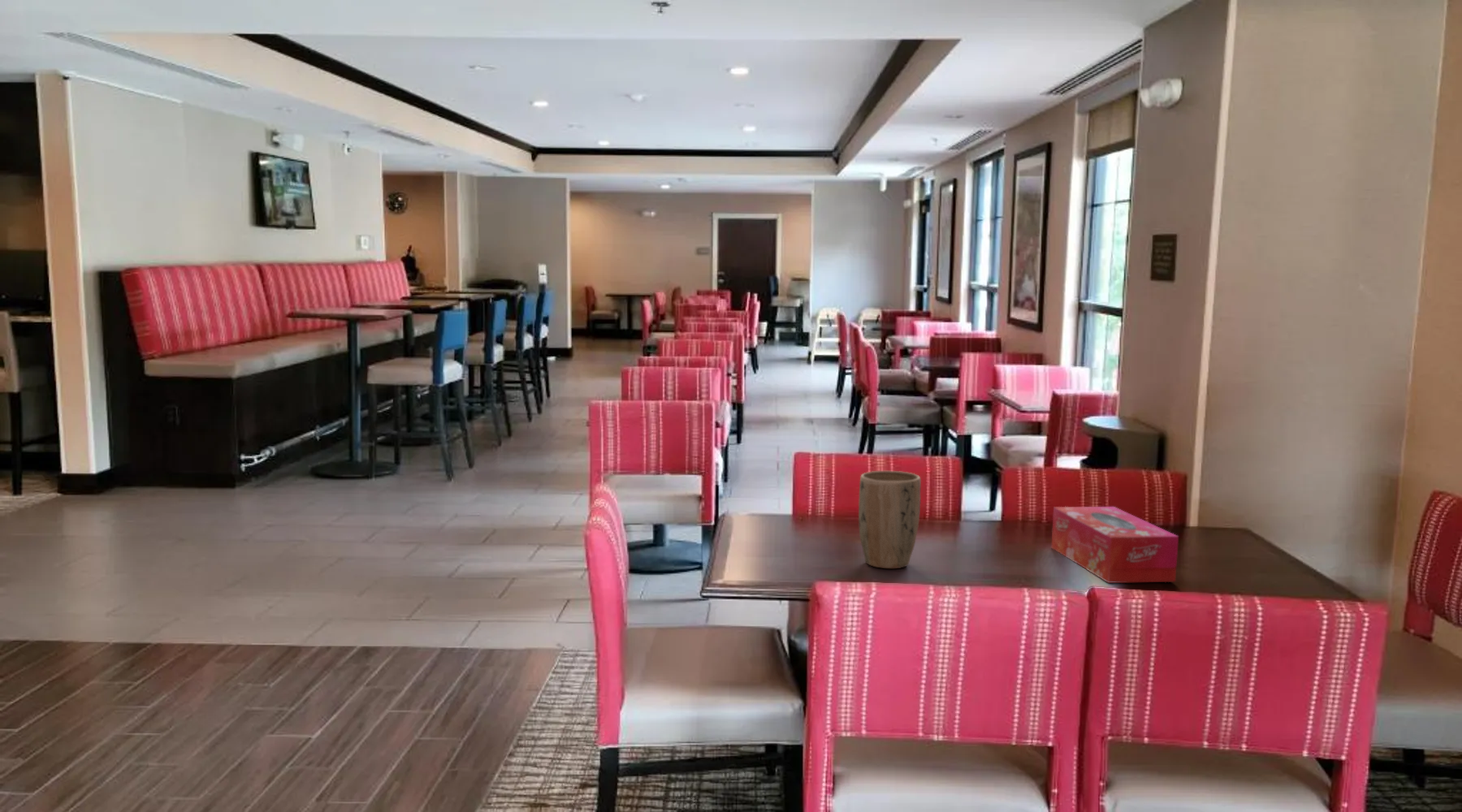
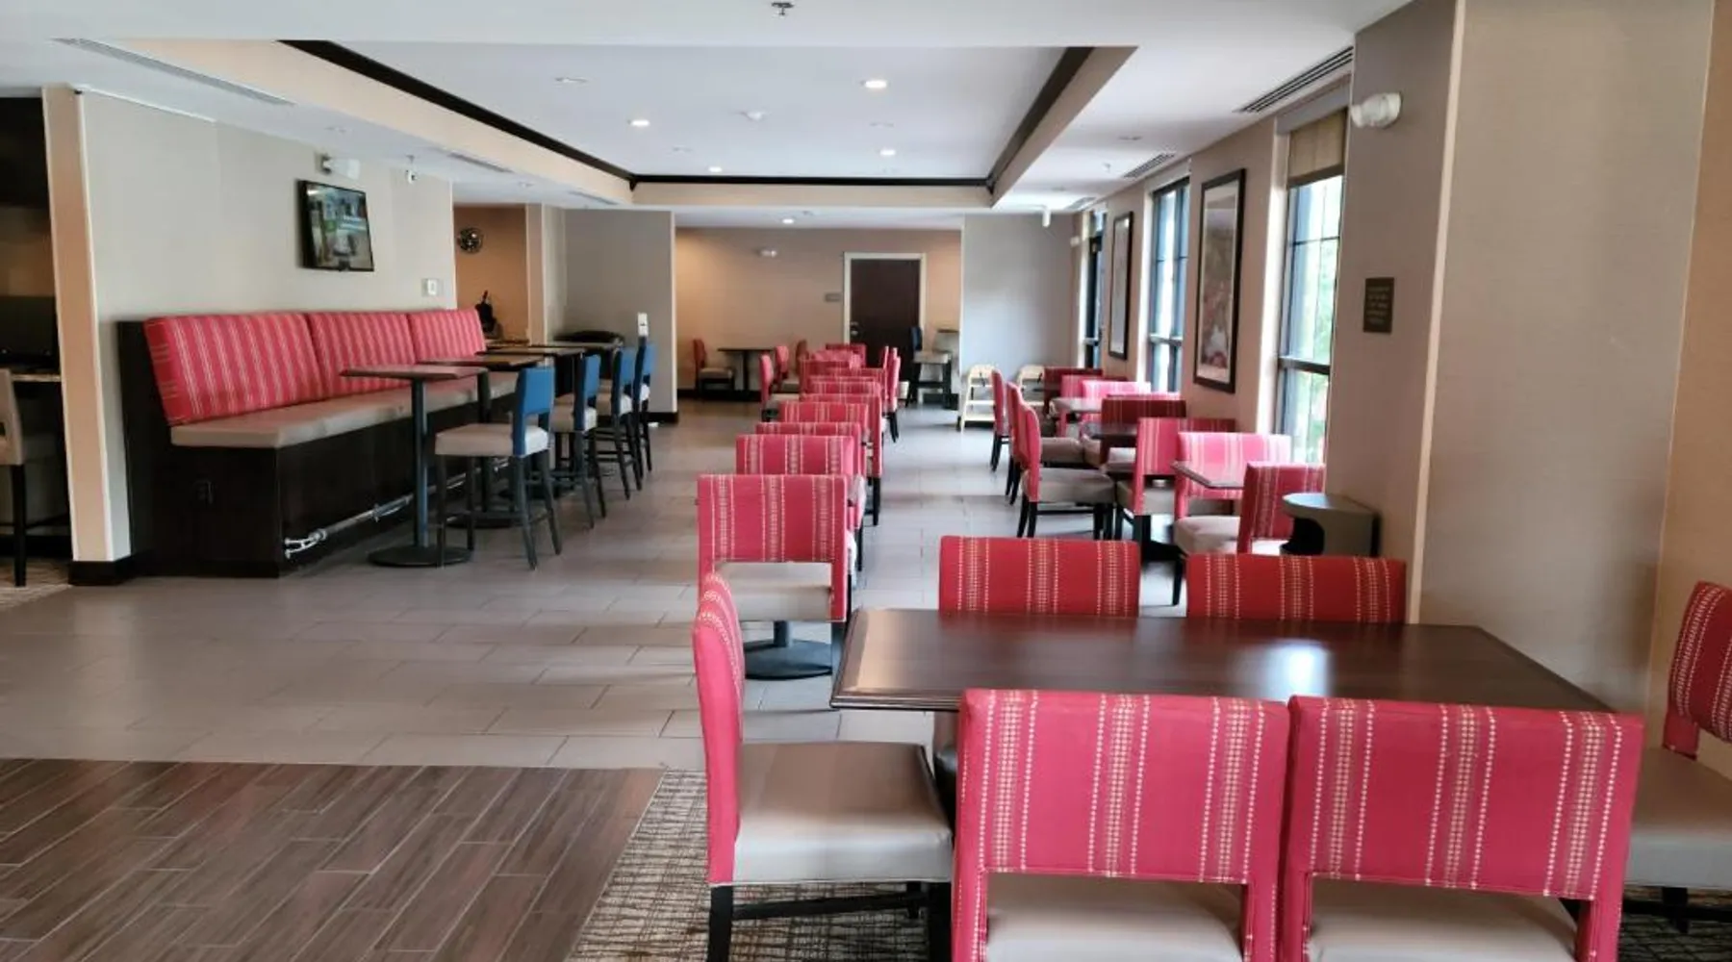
- plant pot [858,470,922,569]
- tissue box [1050,506,1179,584]
